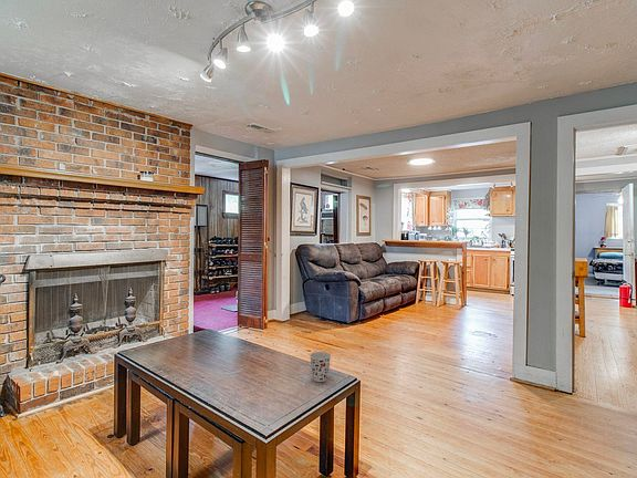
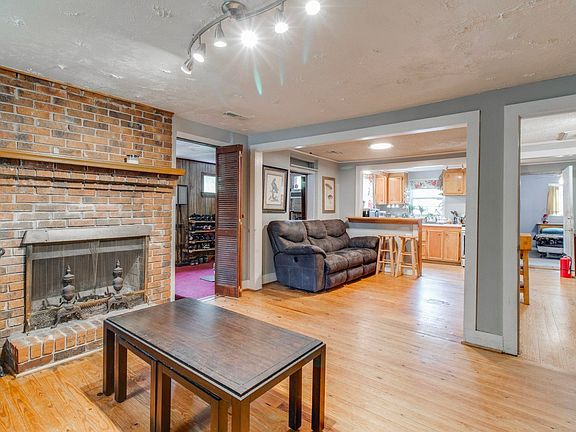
- cup [309,351,332,383]
